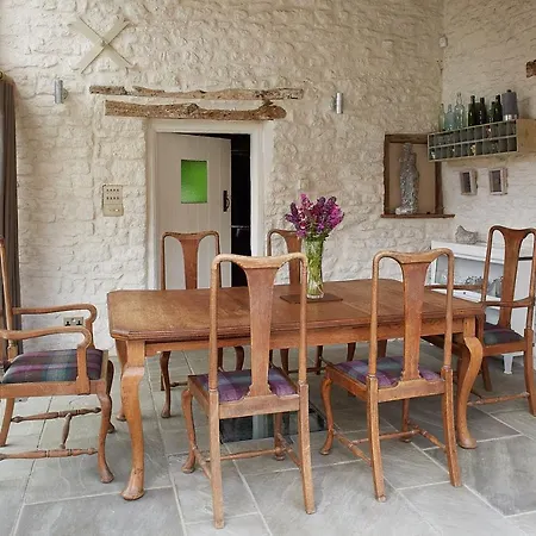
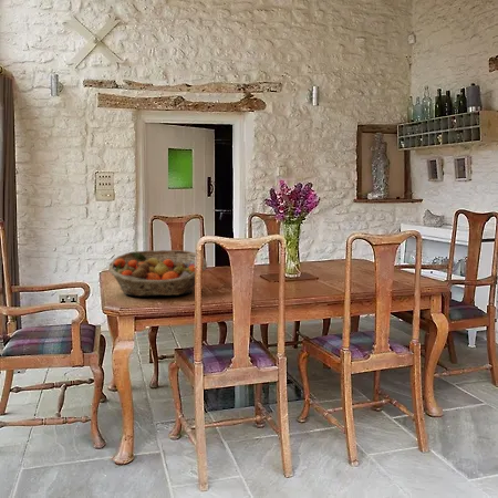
+ fruit basket [107,249,208,298]
